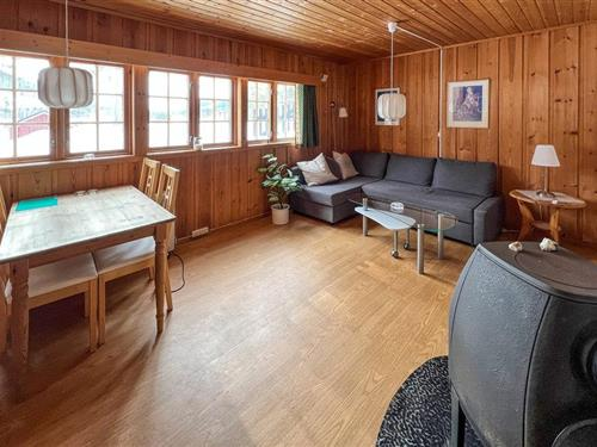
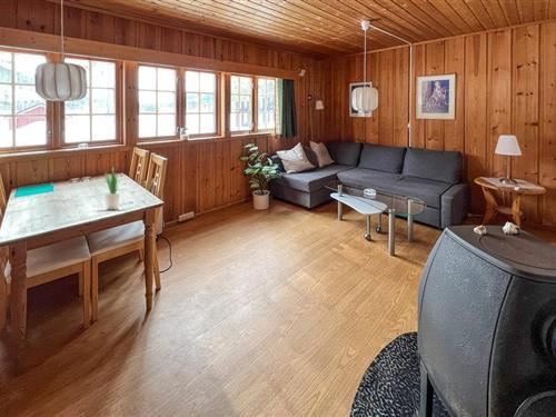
+ potted plant [102,166,122,211]
